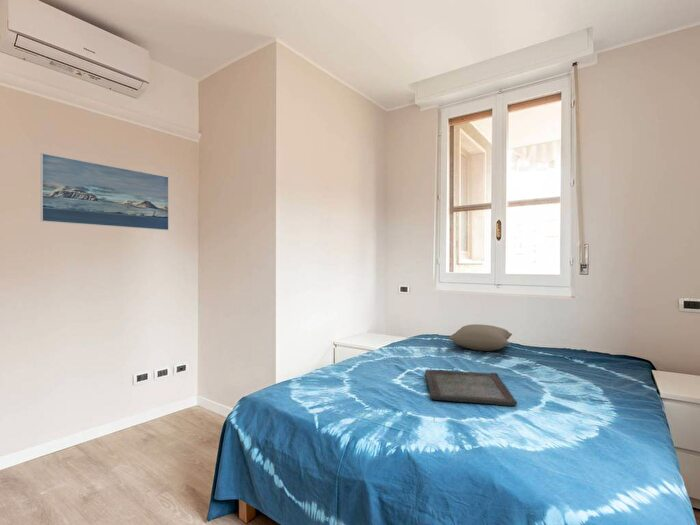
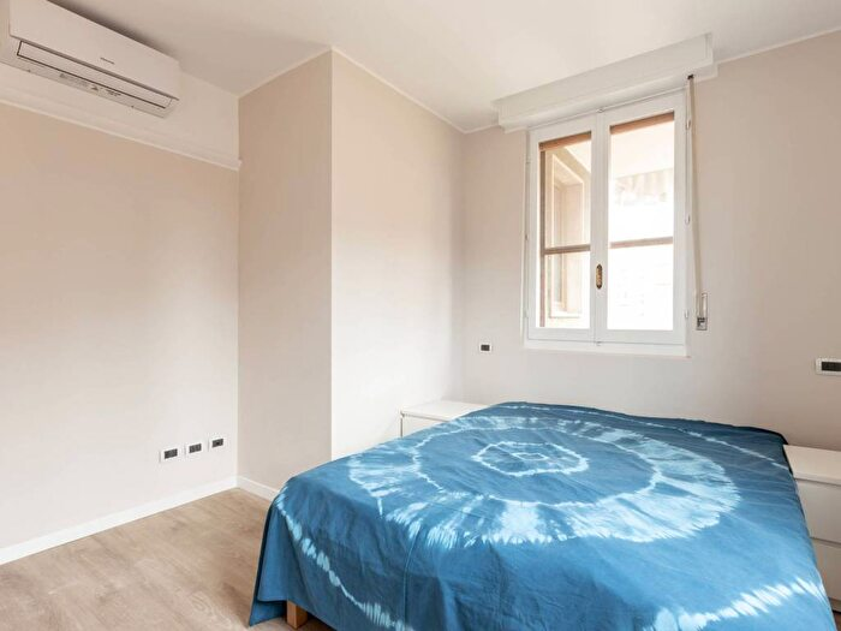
- serving tray [424,369,518,407]
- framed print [39,152,170,231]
- pillow [447,323,513,352]
